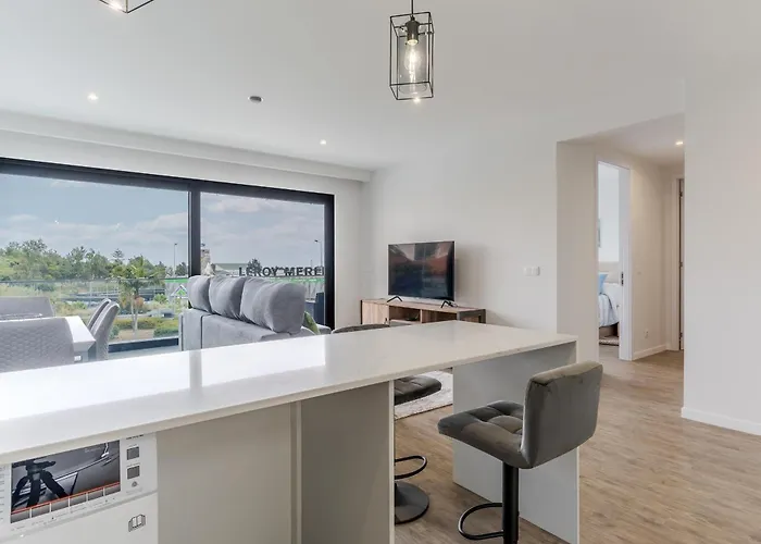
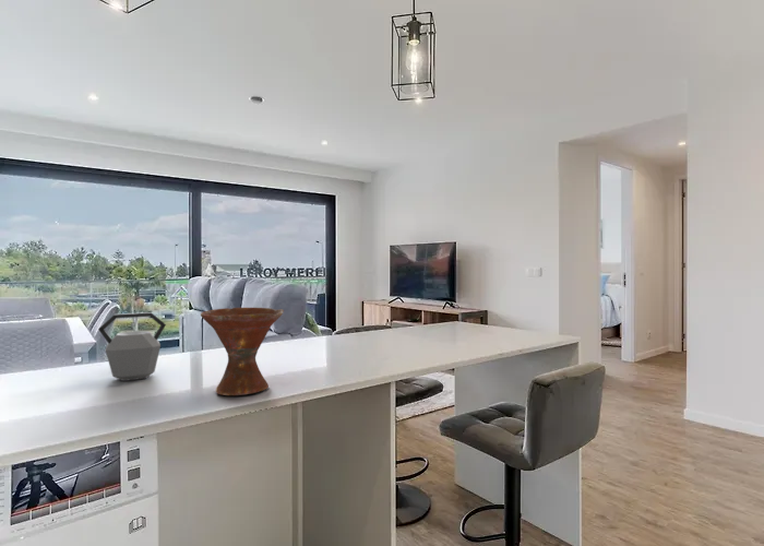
+ bowl [200,307,285,396]
+ kettle [97,311,167,382]
